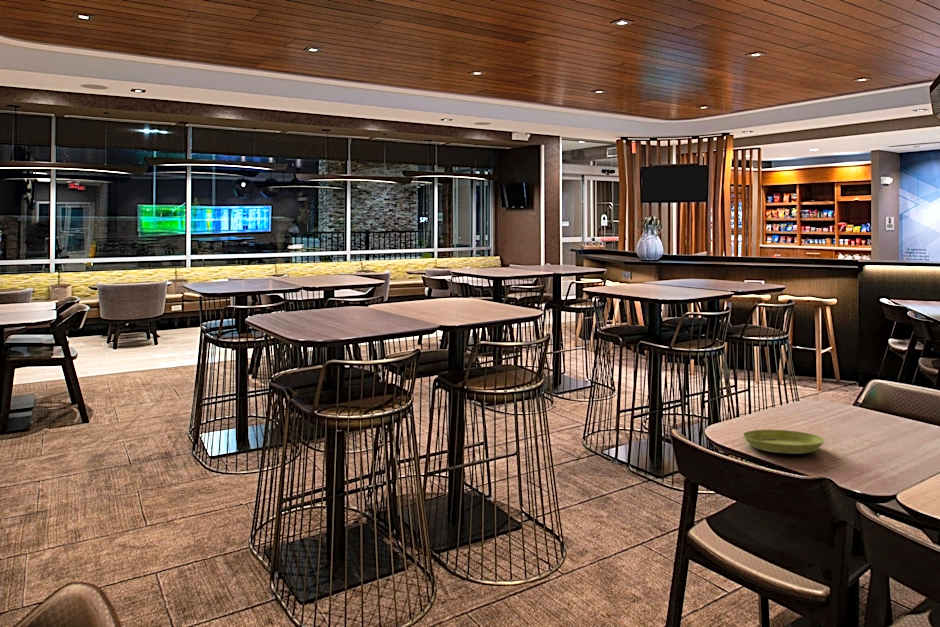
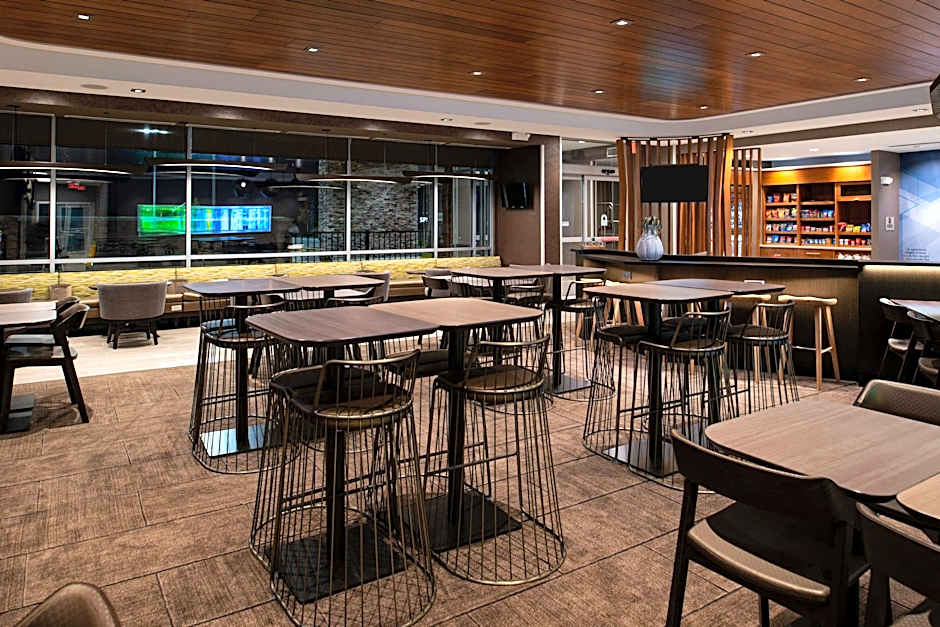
- saucer [742,429,825,455]
